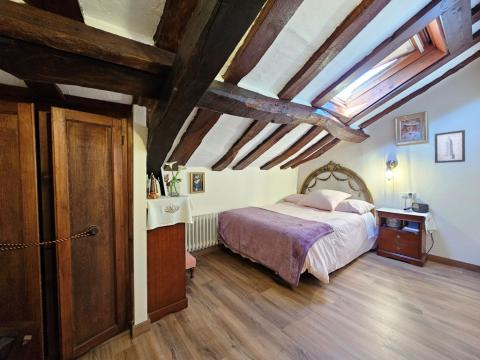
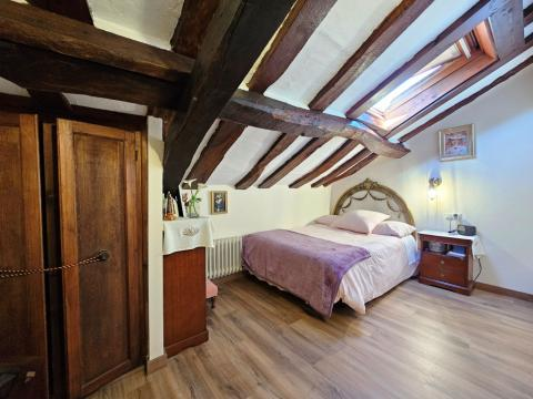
- wall art [434,129,466,164]
